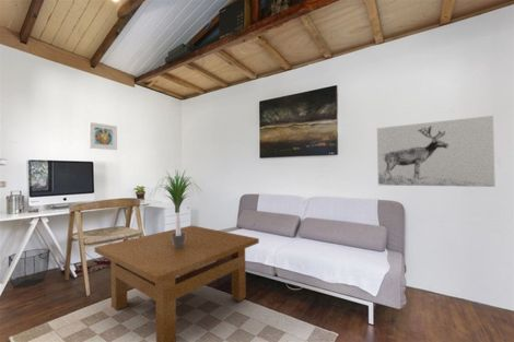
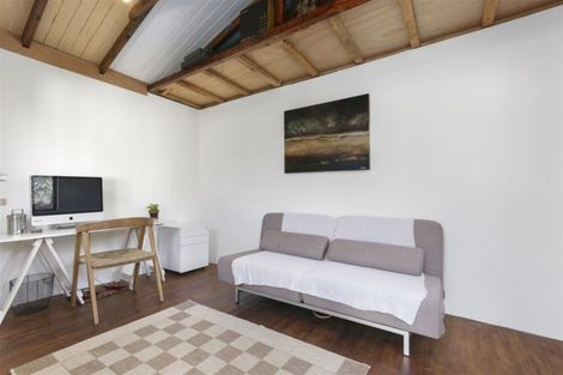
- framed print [89,121,118,151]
- table [94,224,260,342]
- wall art [376,115,497,188]
- potted plant [147,168,201,248]
